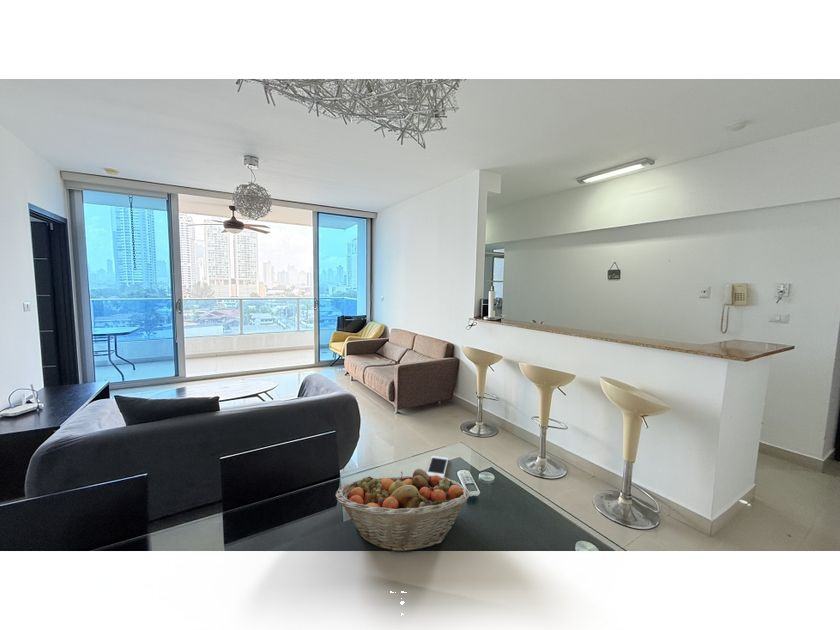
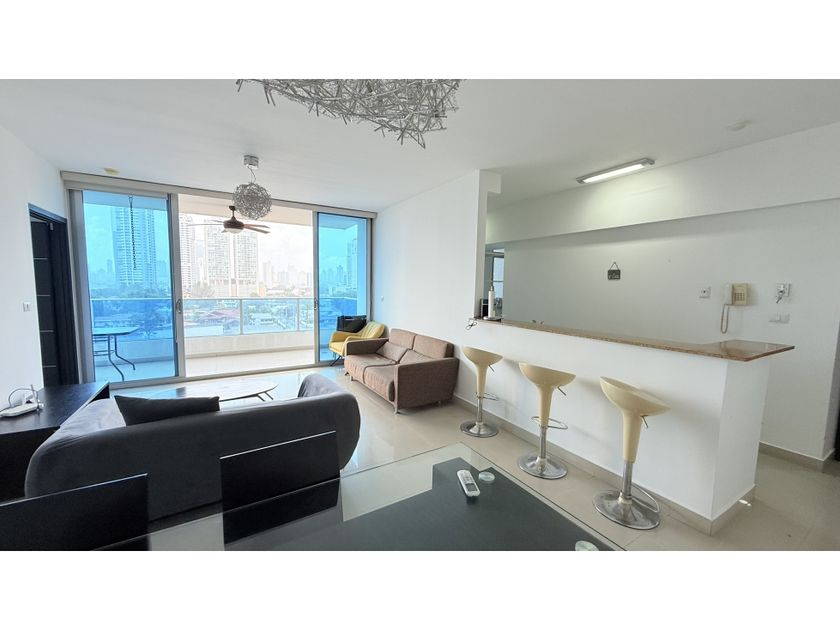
- fruit basket [335,468,470,553]
- cell phone [426,455,449,477]
